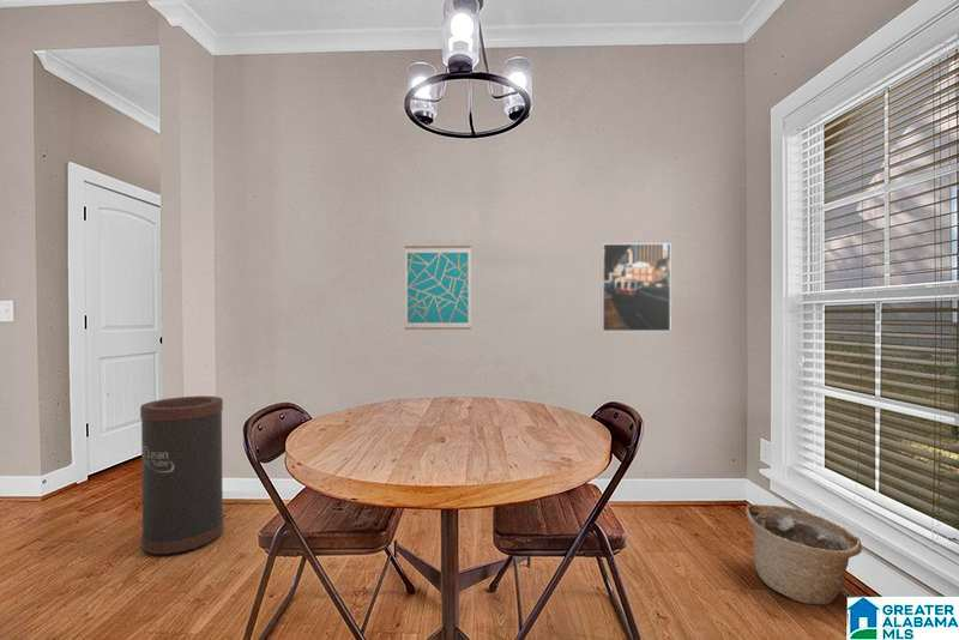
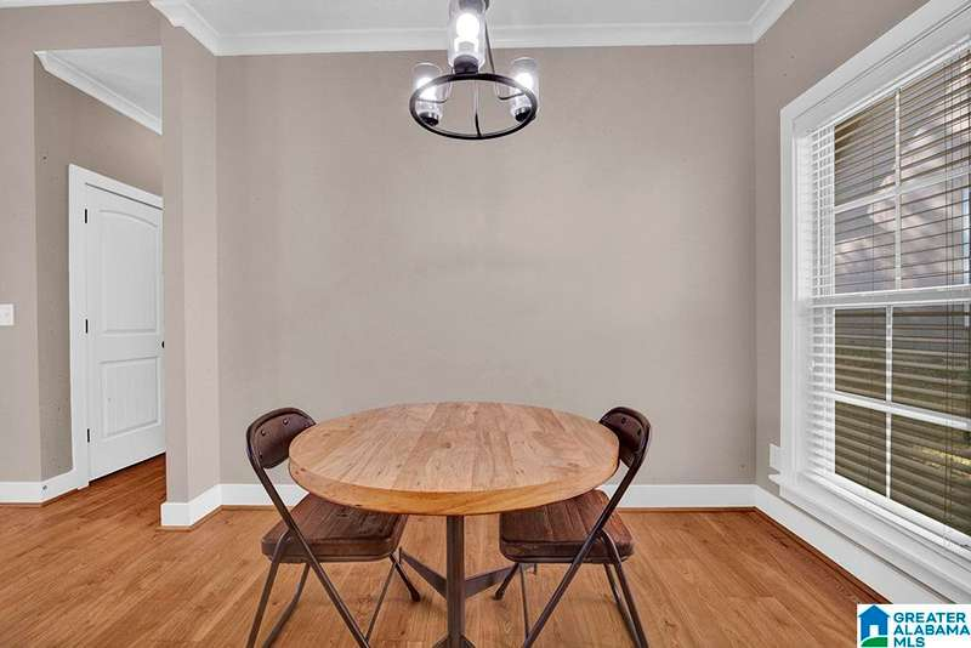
- trash can [139,396,224,555]
- wall art [404,244,472,331]
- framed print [601,242,672,333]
- basket [744,503,863,606]
